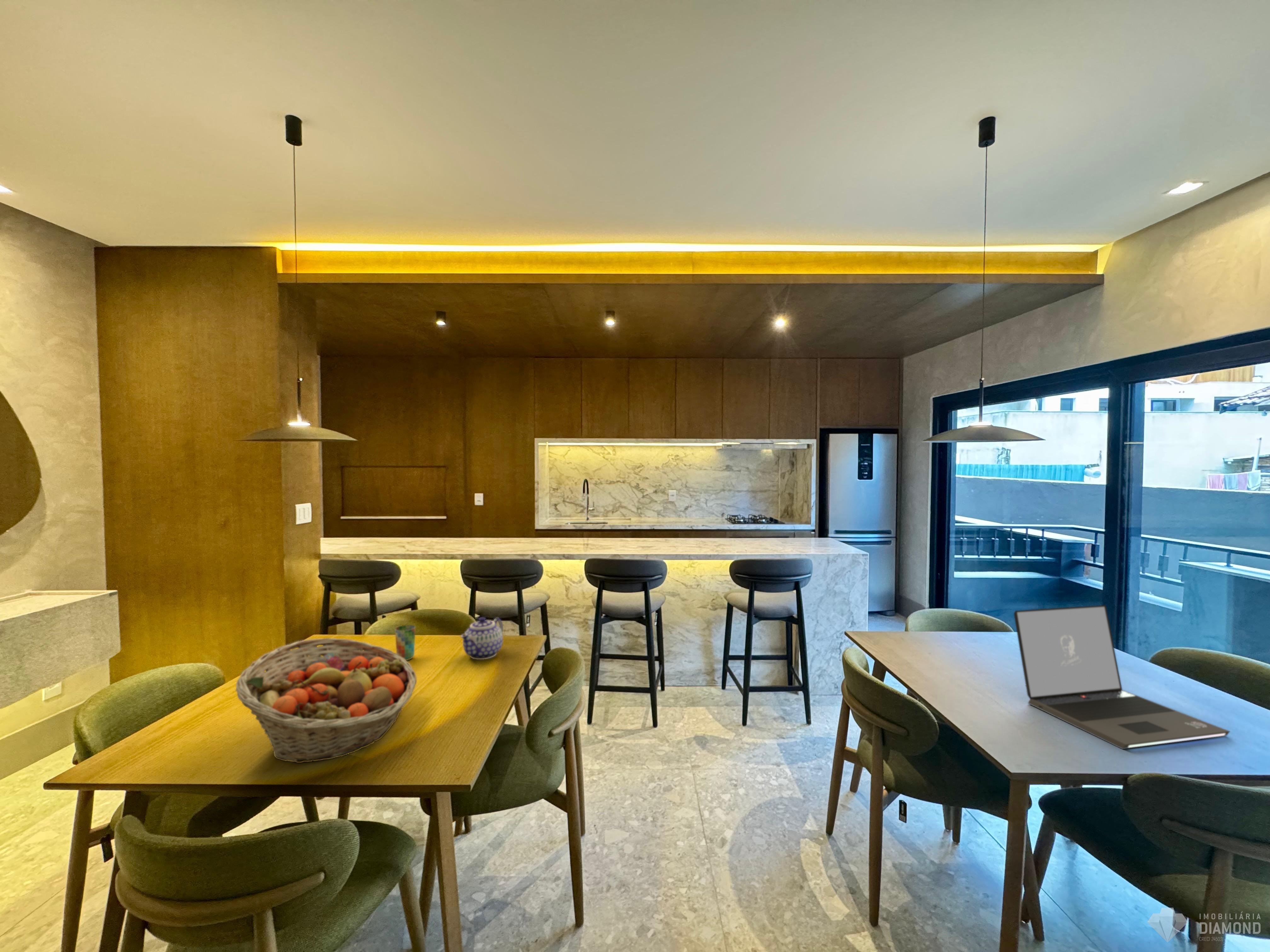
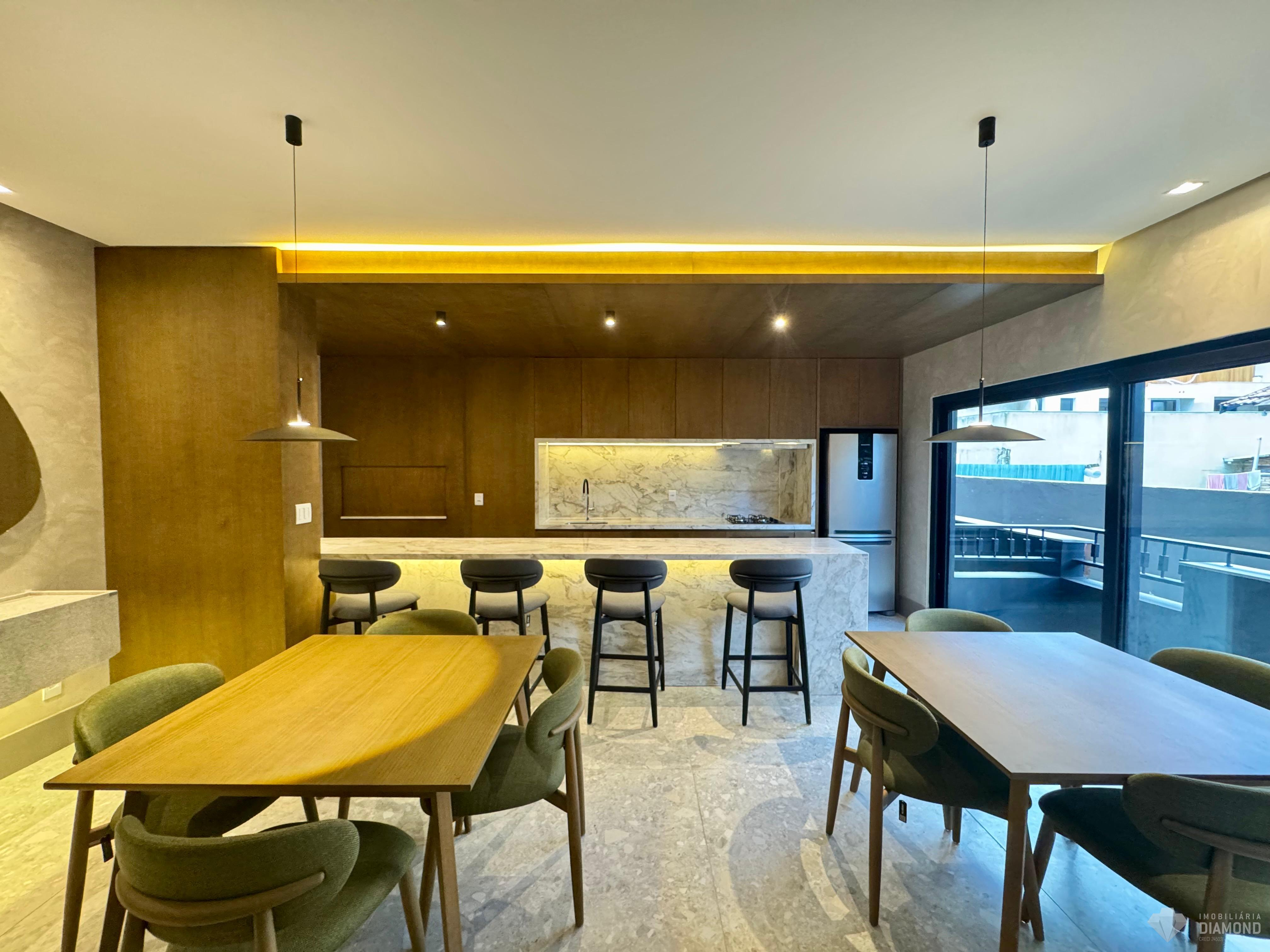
- cup [395,625,416,661]
- laptop [1013,605,1231,750]
- teapot [460,617,503,660]
- fruit basket [236,638,417,763]
